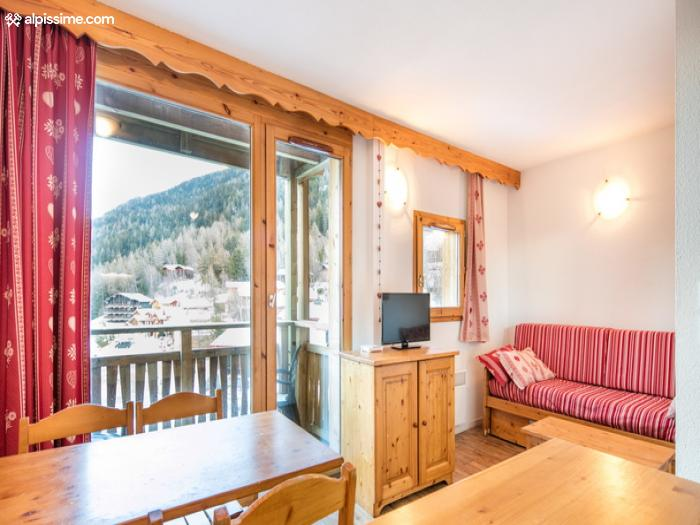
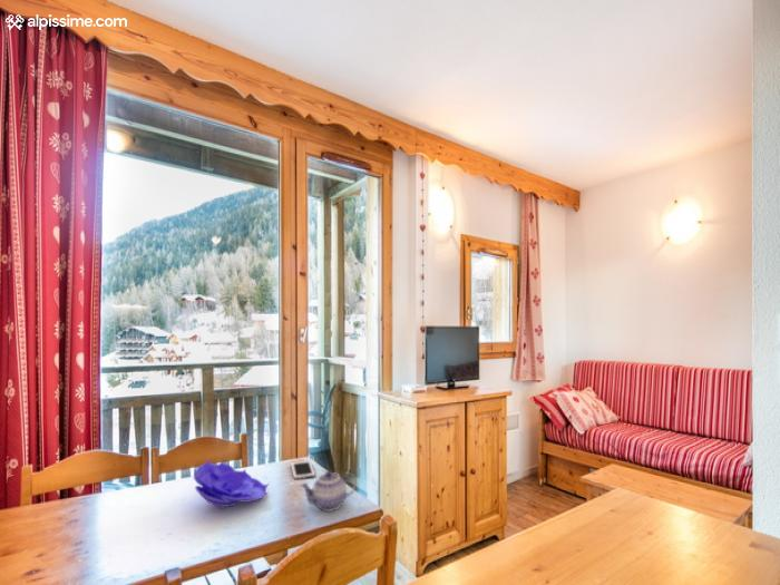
+ teapot [300,469,358,513]
+ cell phone [290,459,316,480]
+ decorative bowl [193,458,271,508]
